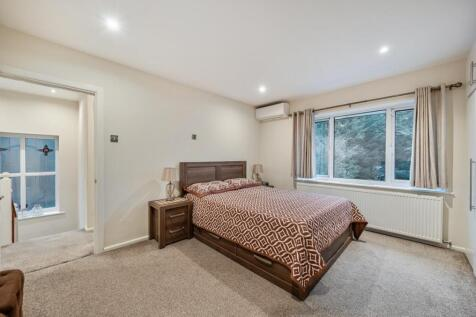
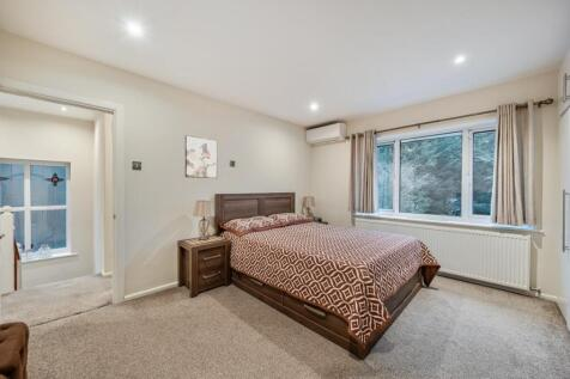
+ wall art [184,134,218,179]
